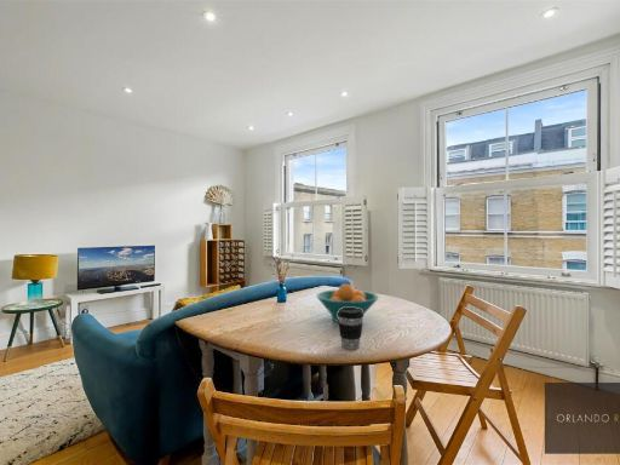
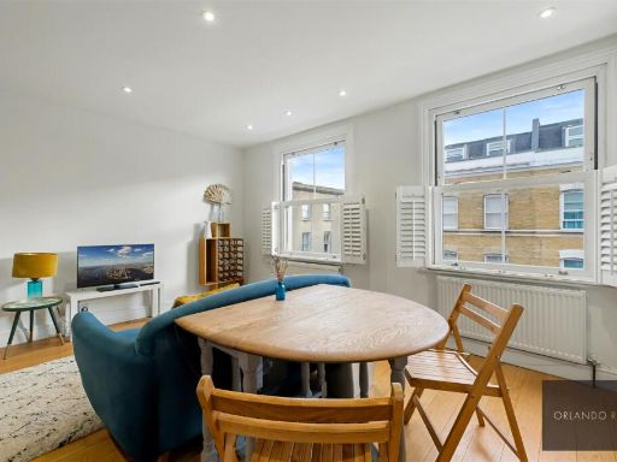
- coffee cup [338,308,364,351]
- fruit bowl [315,282,380,323]
